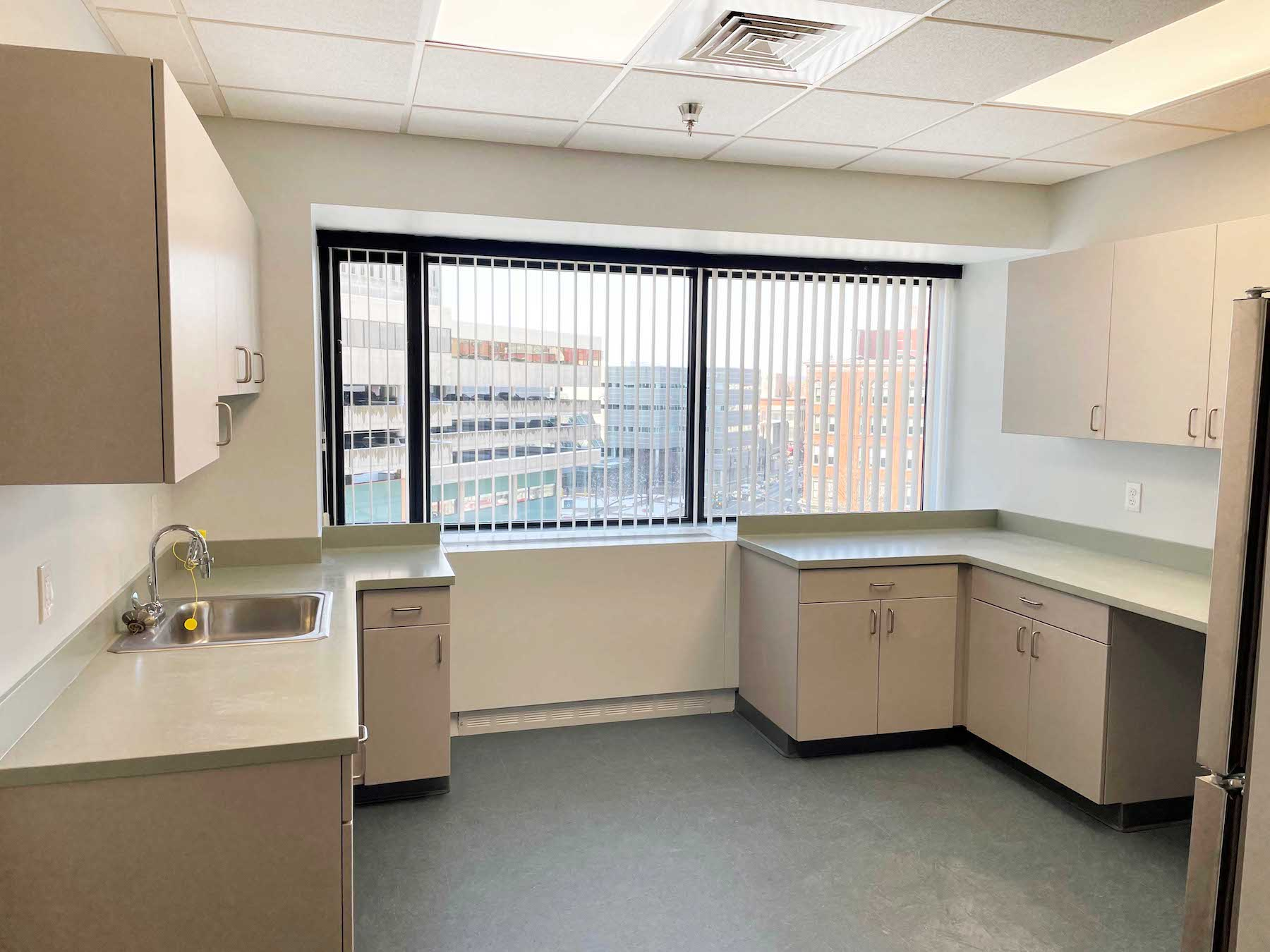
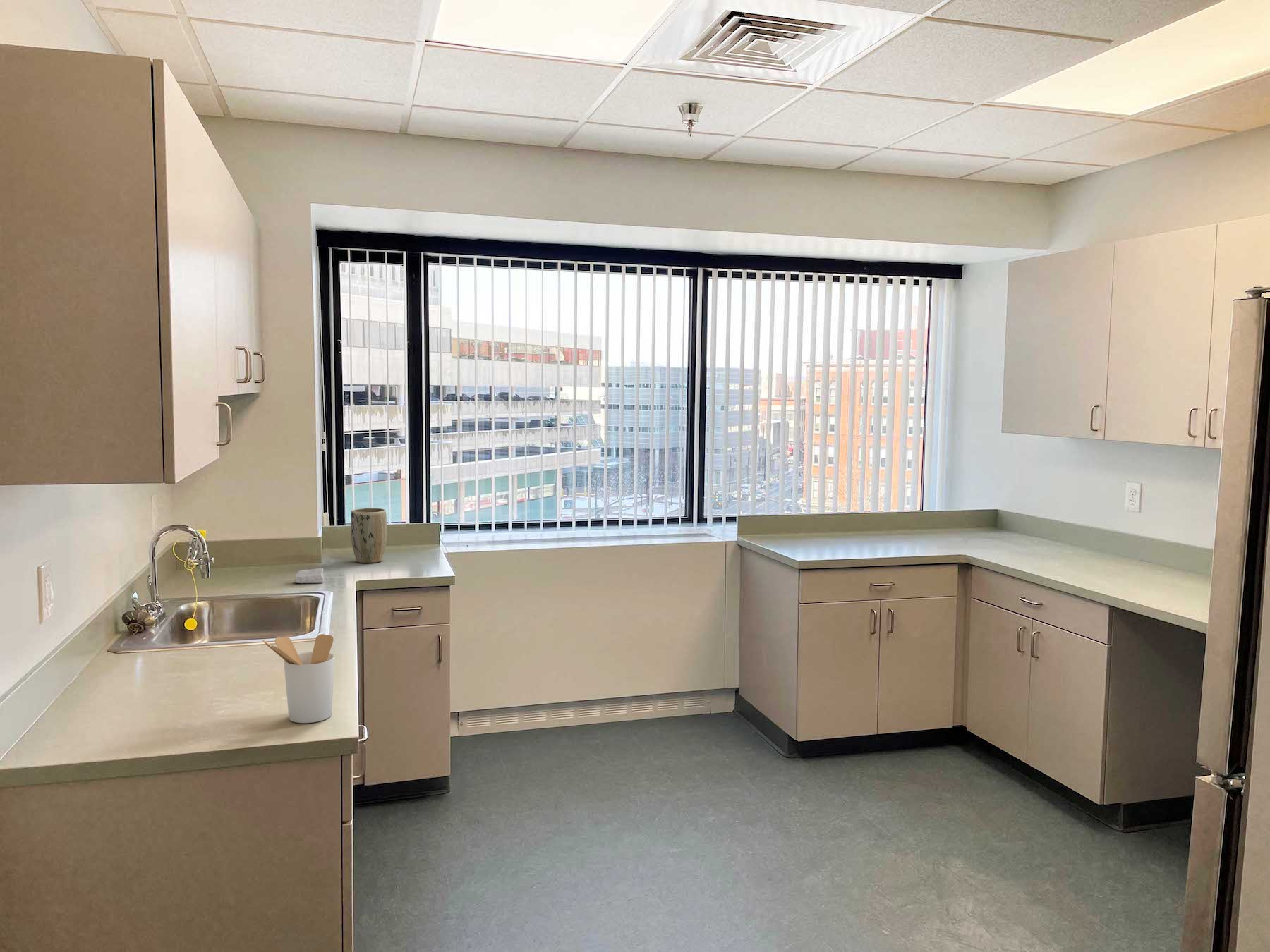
+ plant pot [350,507,387,563]
+ utensil holder [262,633,335,724]
+ soap bar [294,568,325,584]
